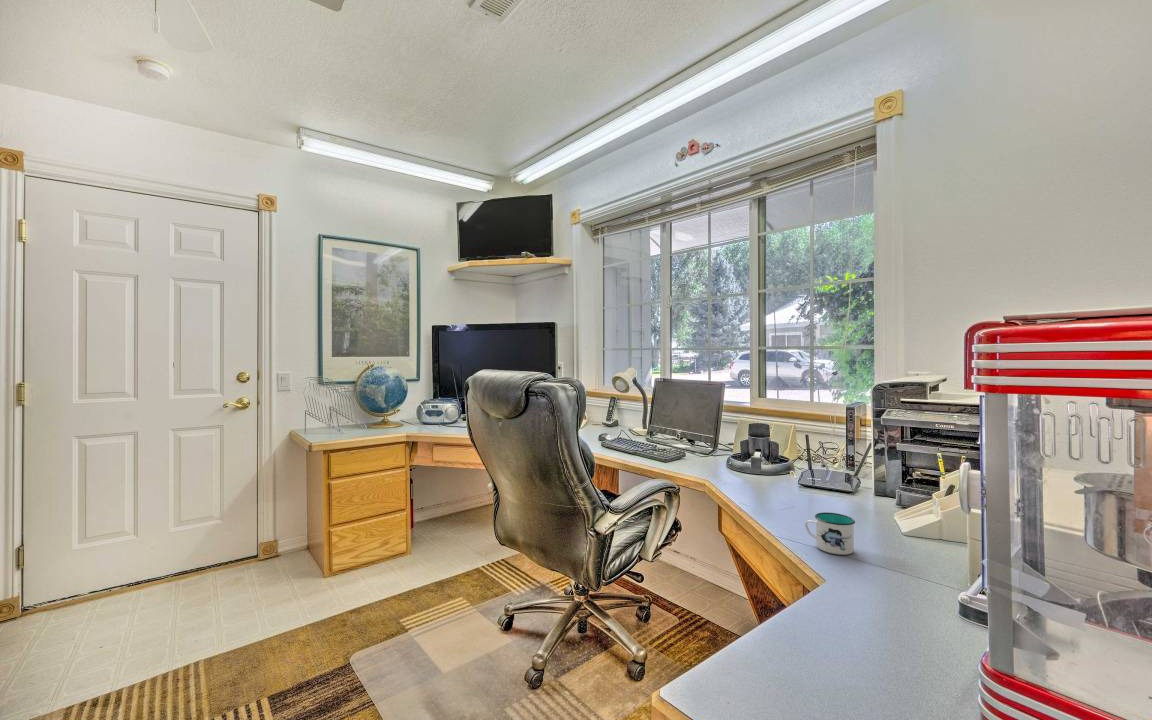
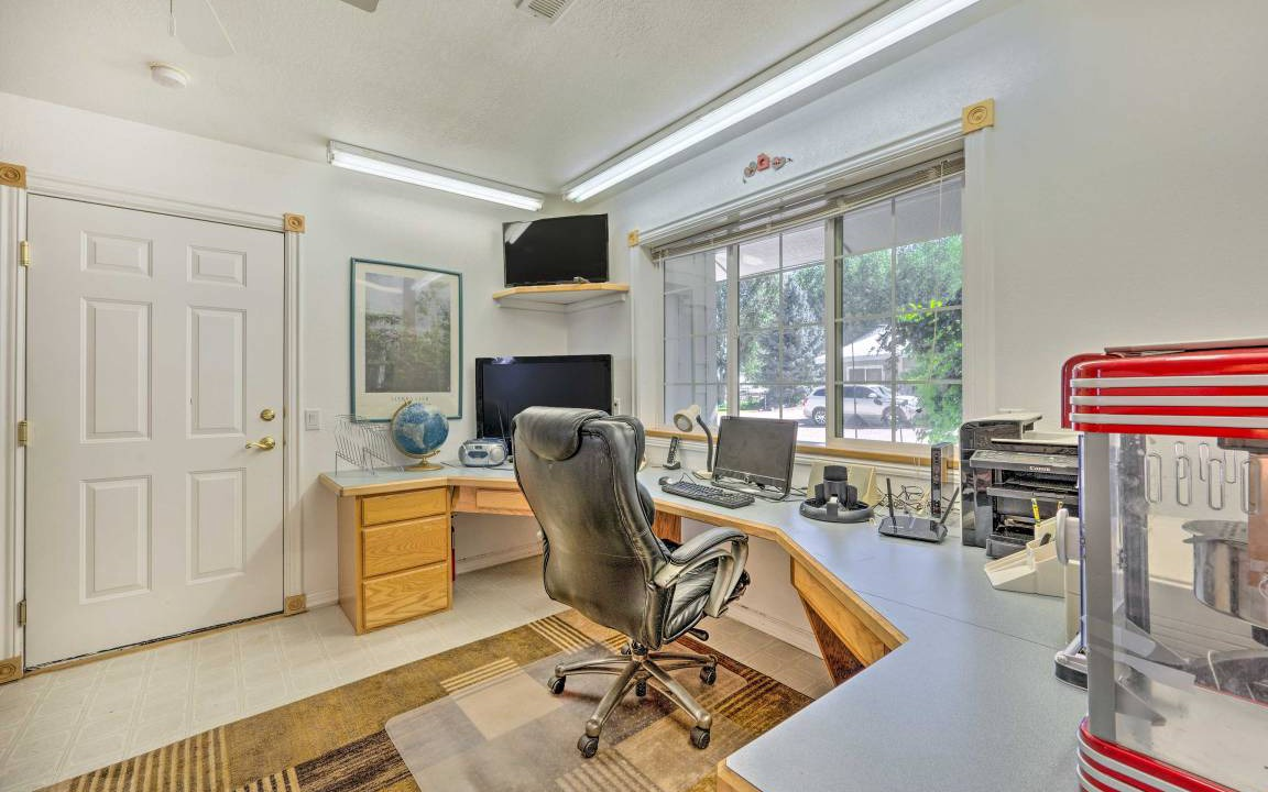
- mug [804,512,856,556]
